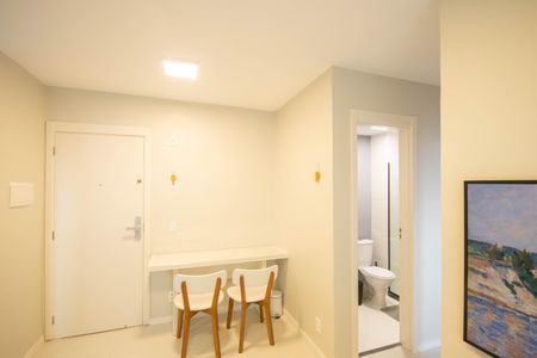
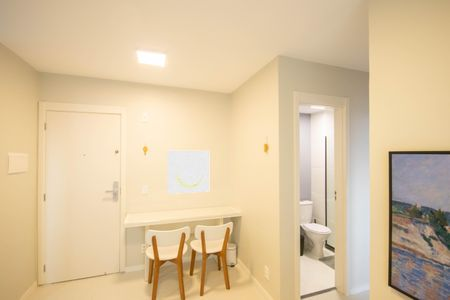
+ wall art [166,150,210,195]
